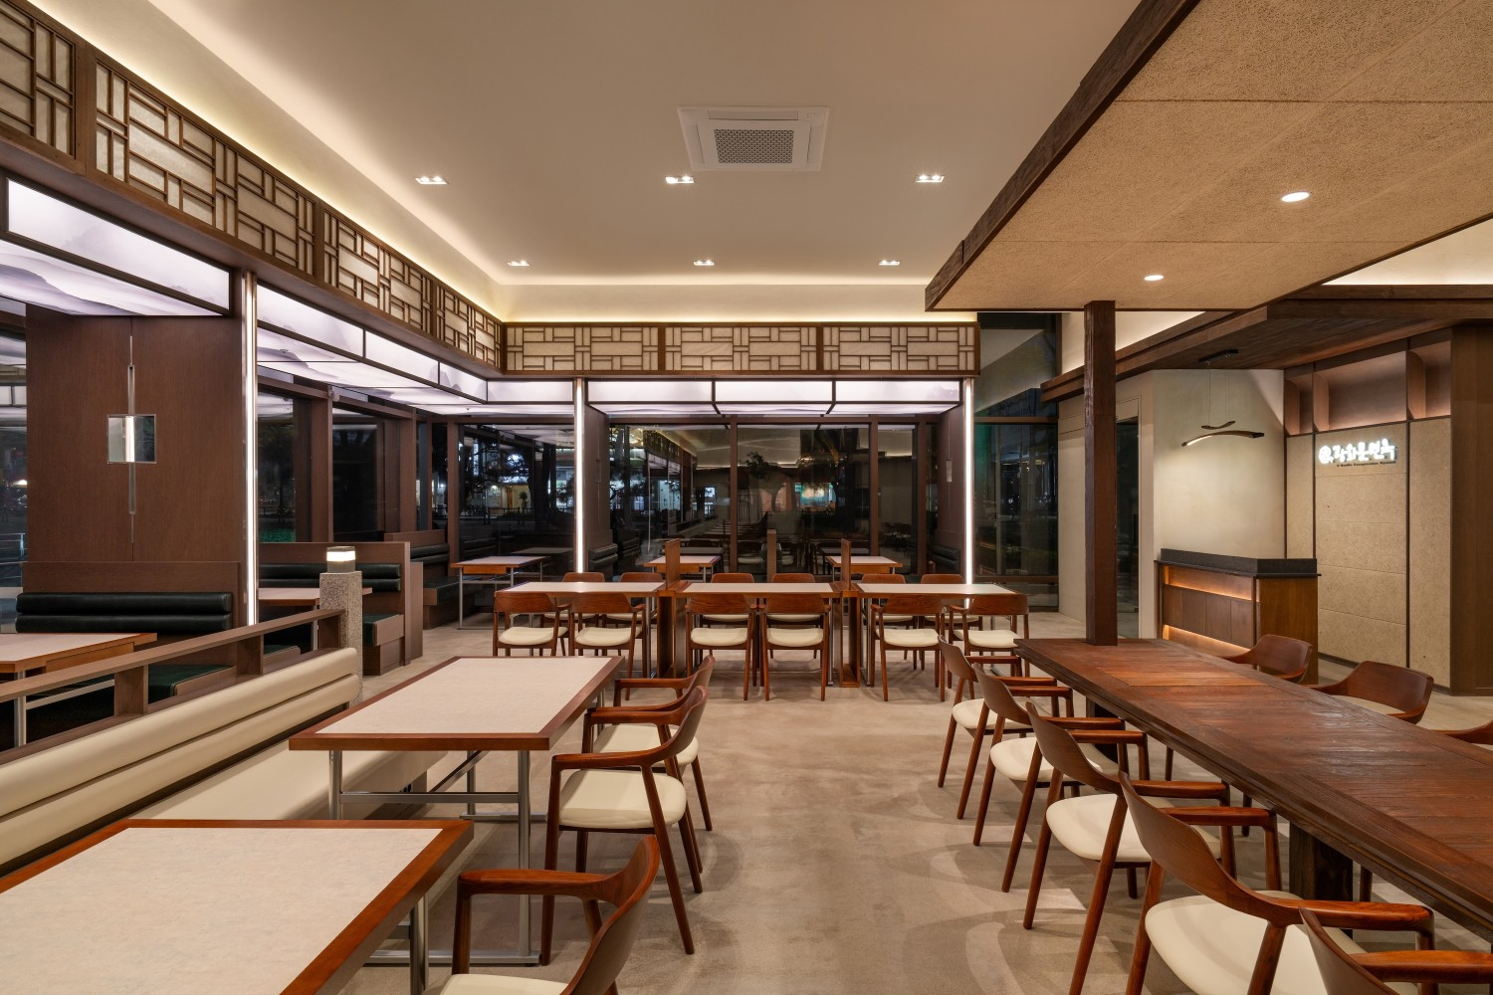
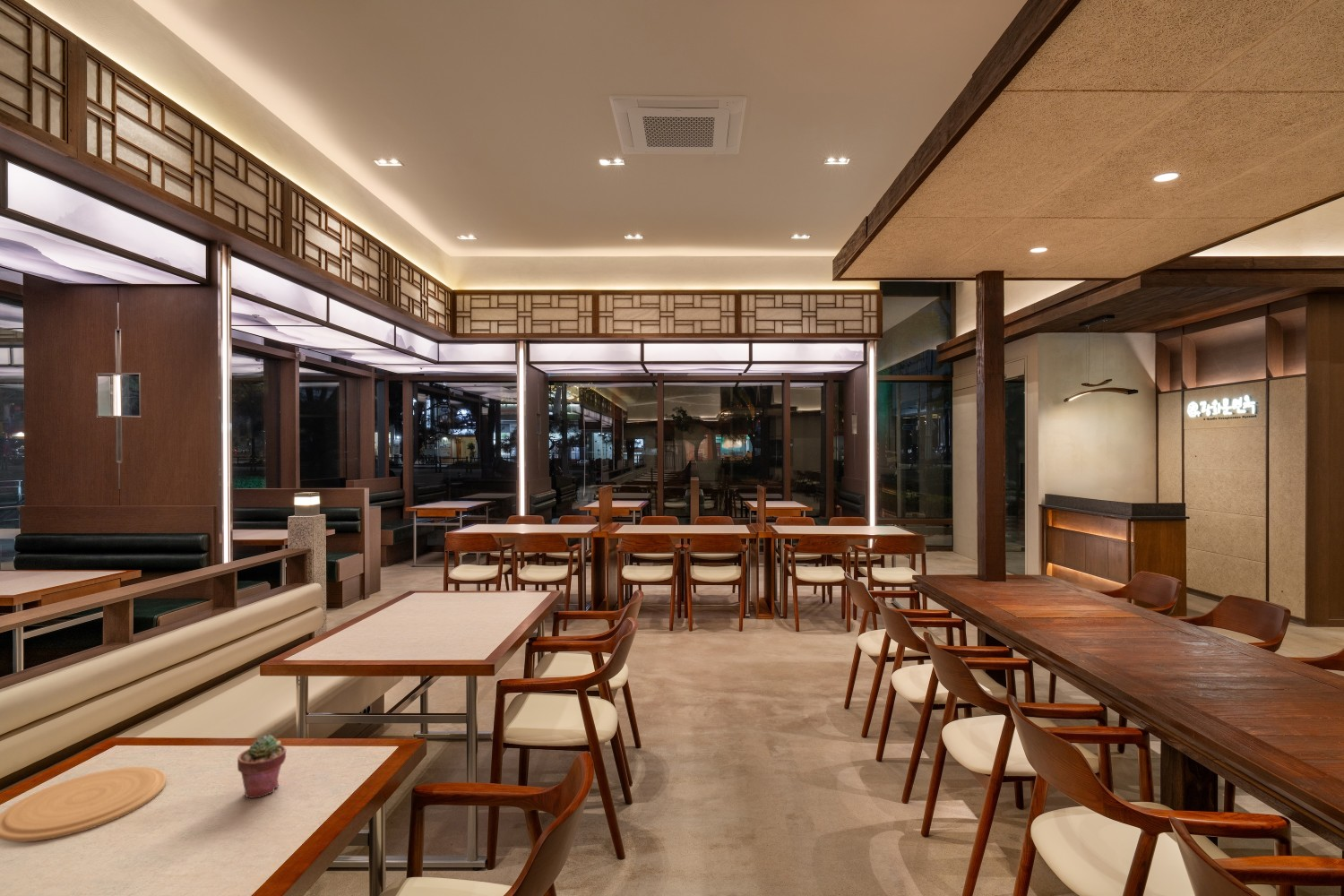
+ plate [0,766,168,843]
+ potted succulent [237,734,288,799]
